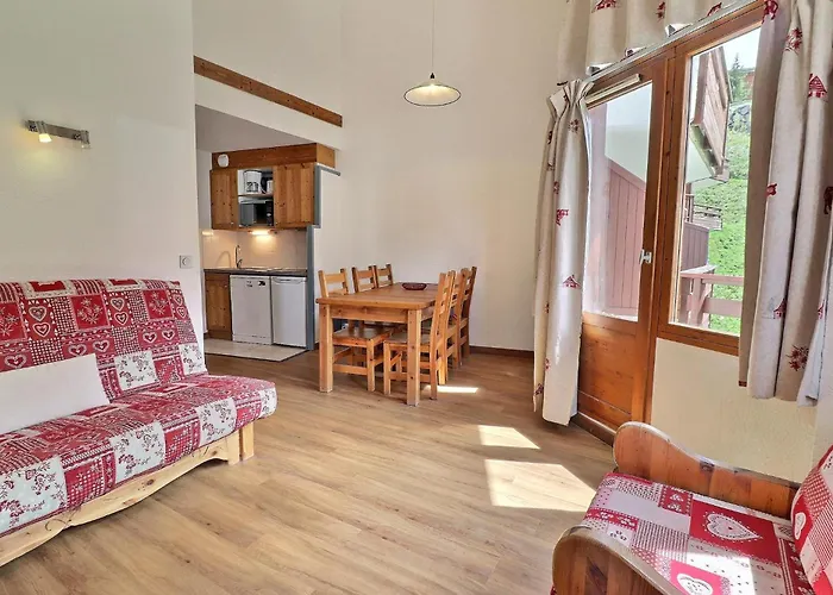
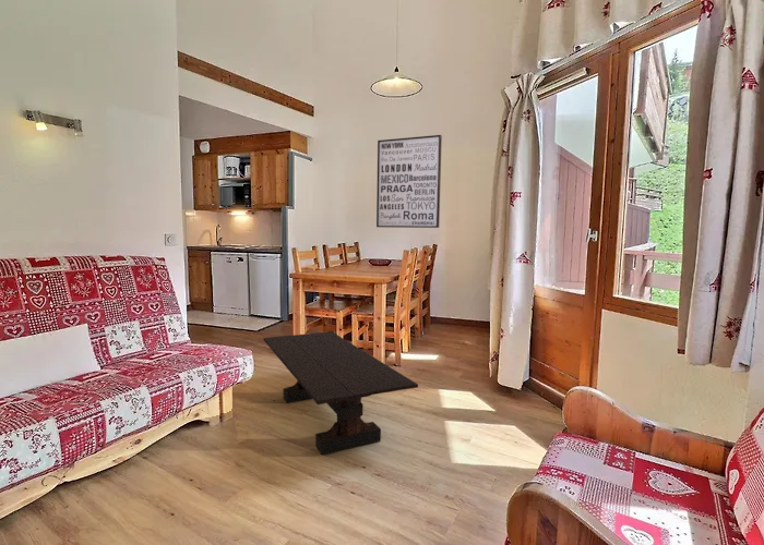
+ wall art [375,134,443,229]
+ coffee table [263,330,419,456]
